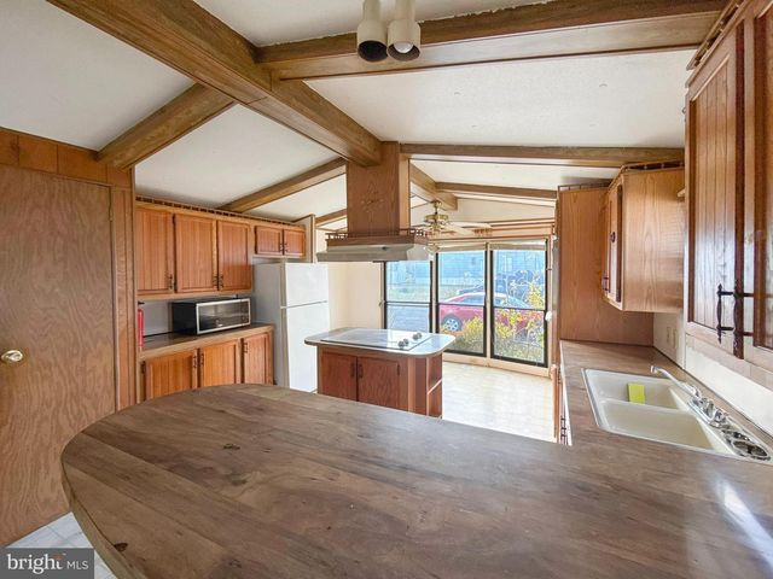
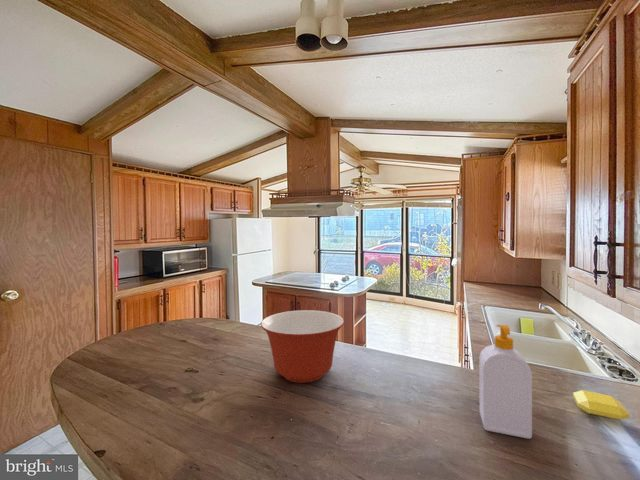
+ soap bar [572,389,631,421]
+ mixing bowl [260,309,345,384]
+ soap bottle [478,324,533,440]
